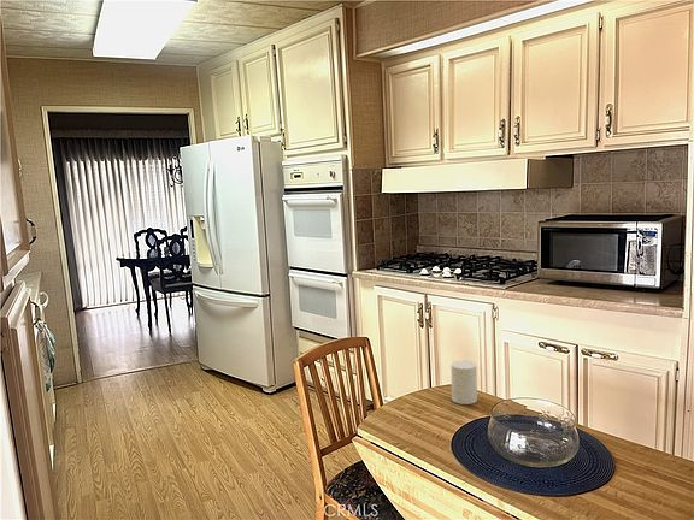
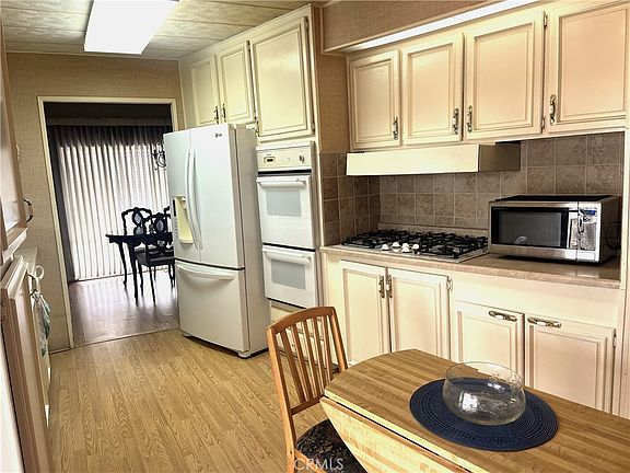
- cup [449,359,478,406]
